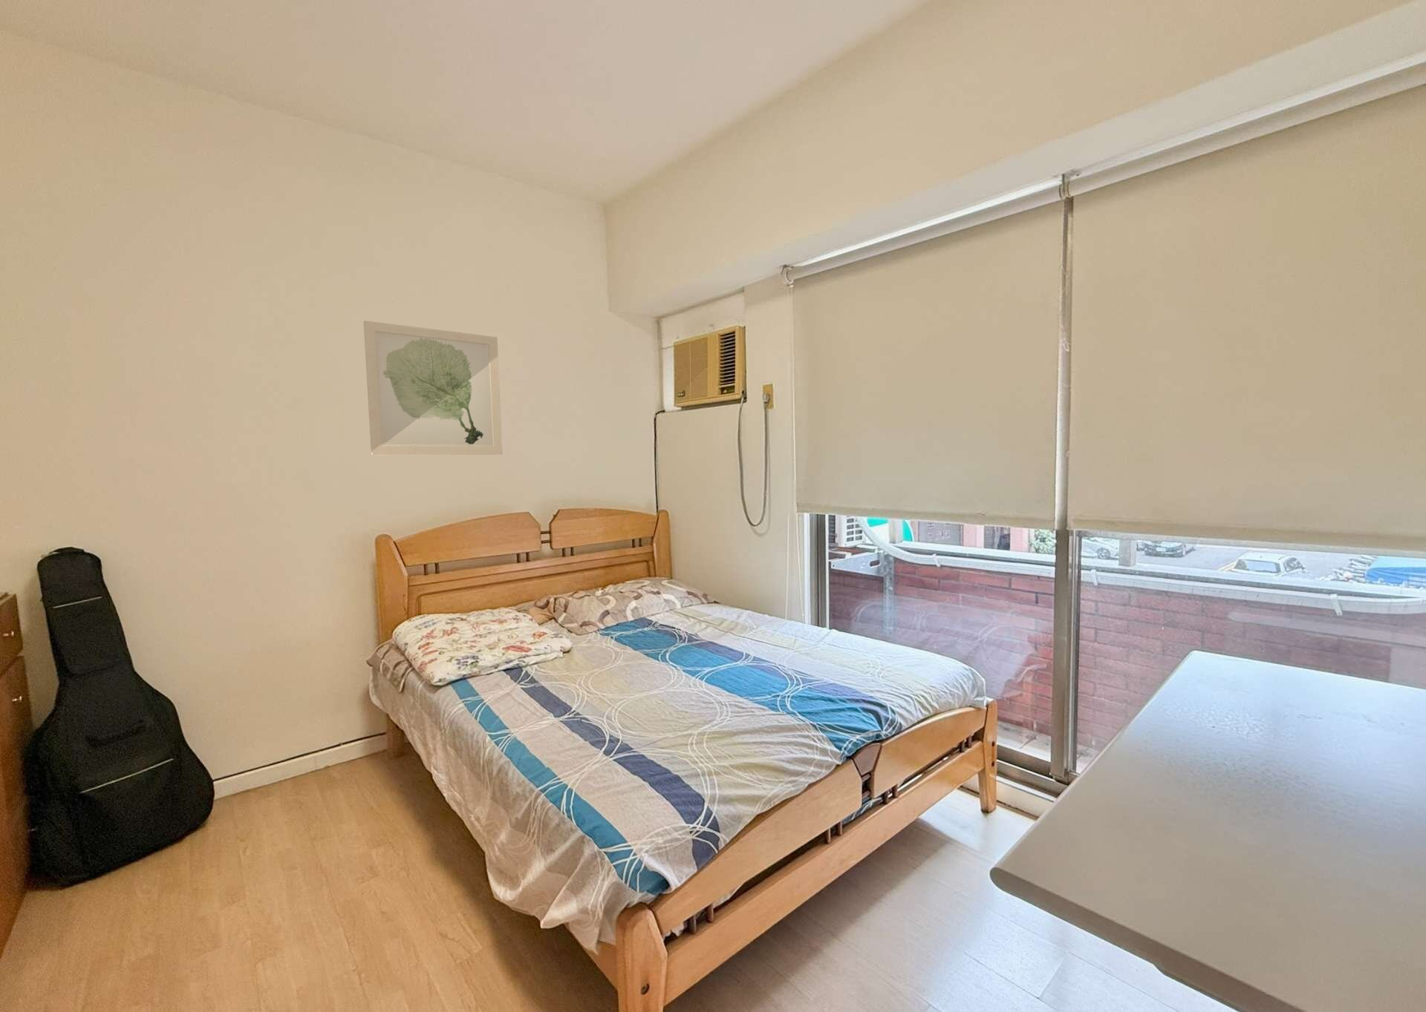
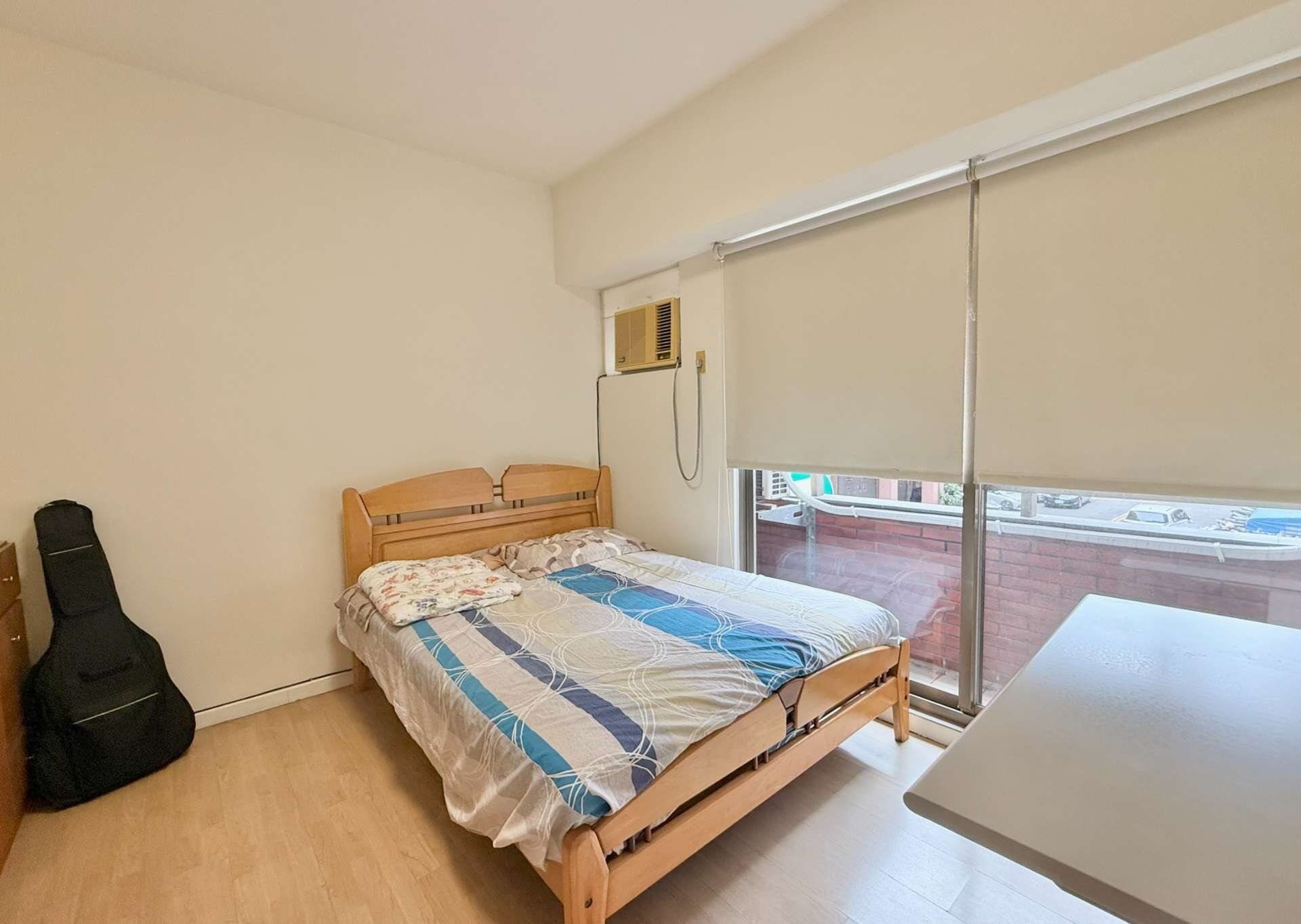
- wall art [363,320,503,456]
